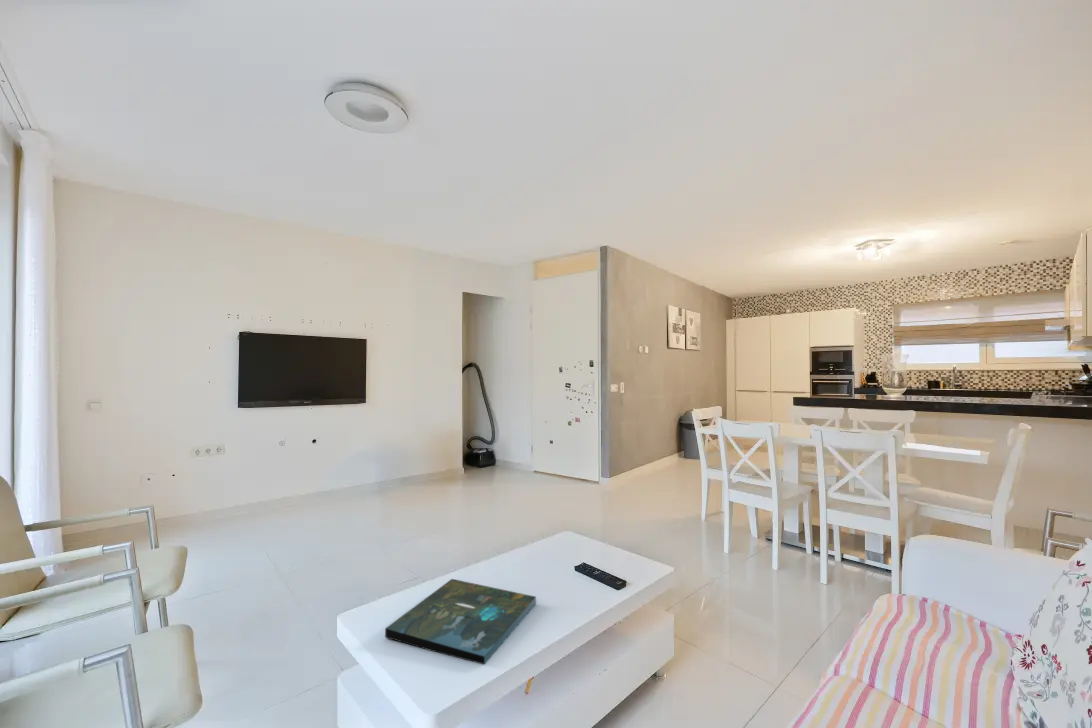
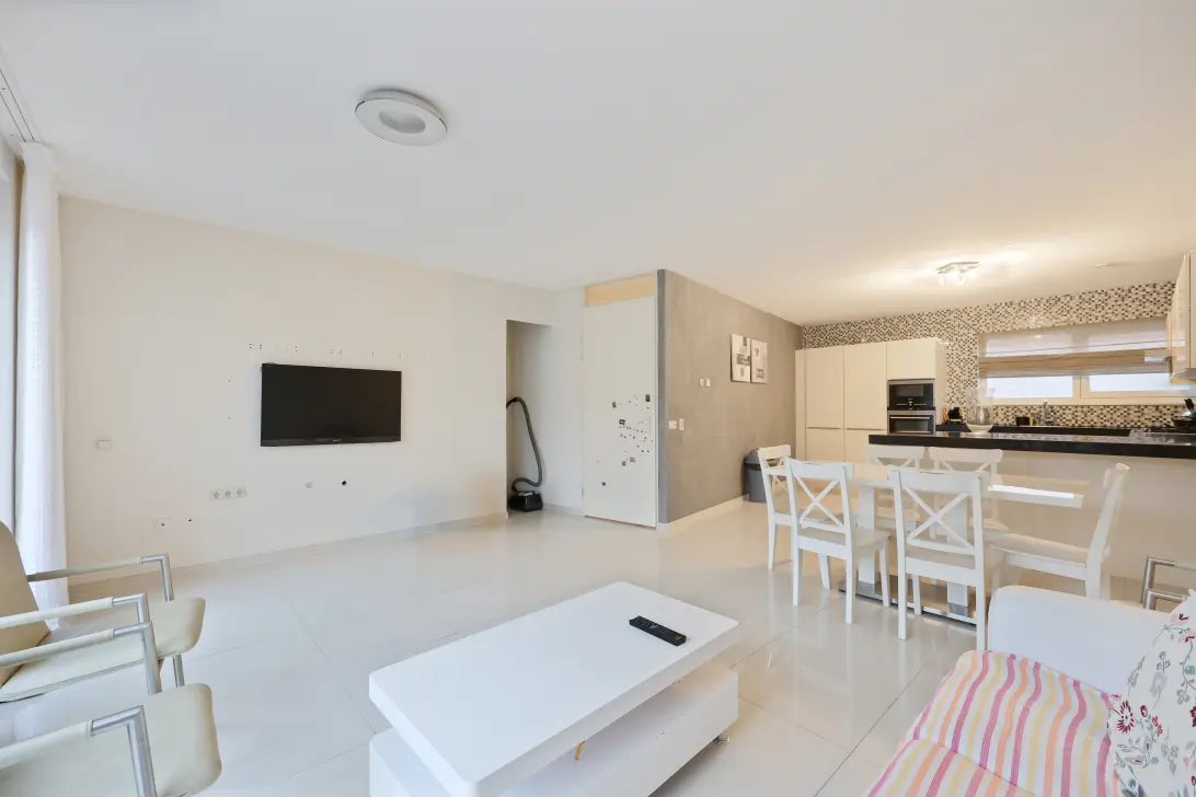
- board game [384,578,537,666]
